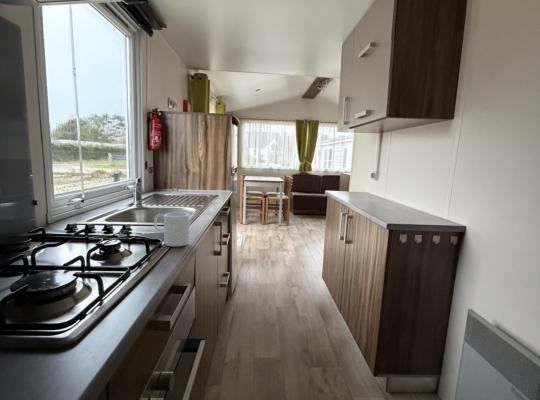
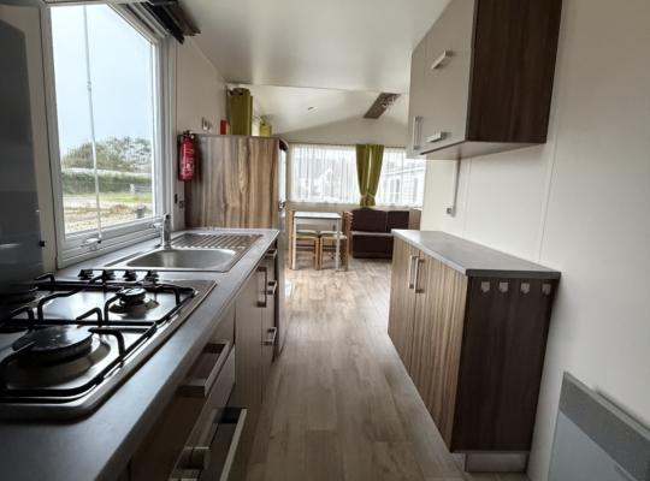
- mug [153,211,190,247]
